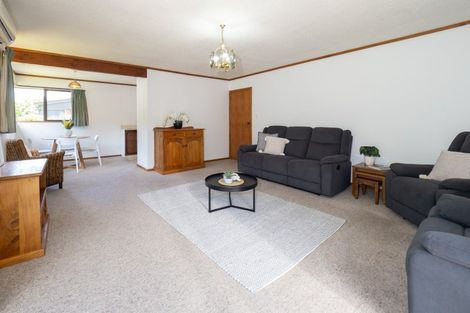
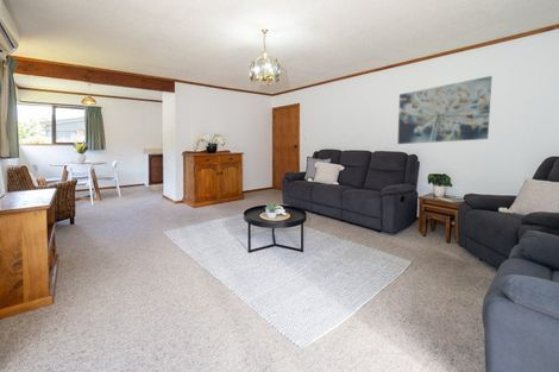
+ wall art [396,75,494,145]
